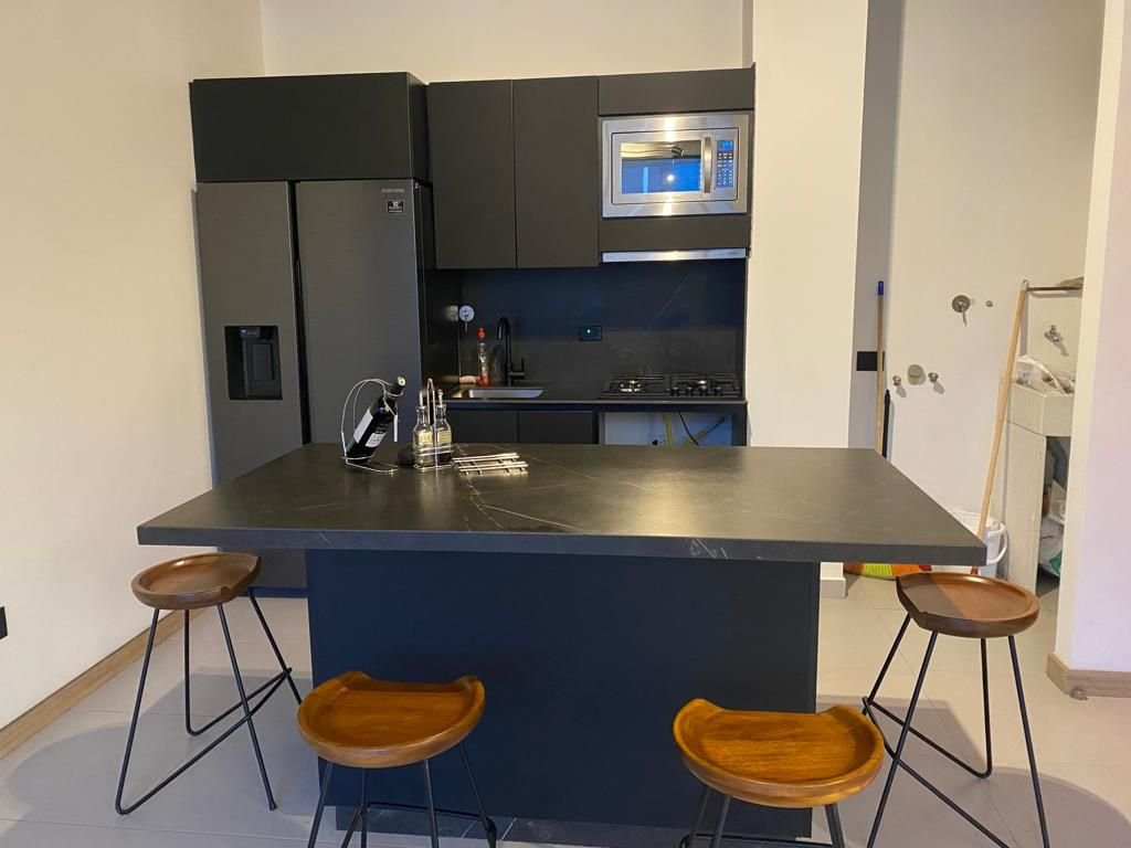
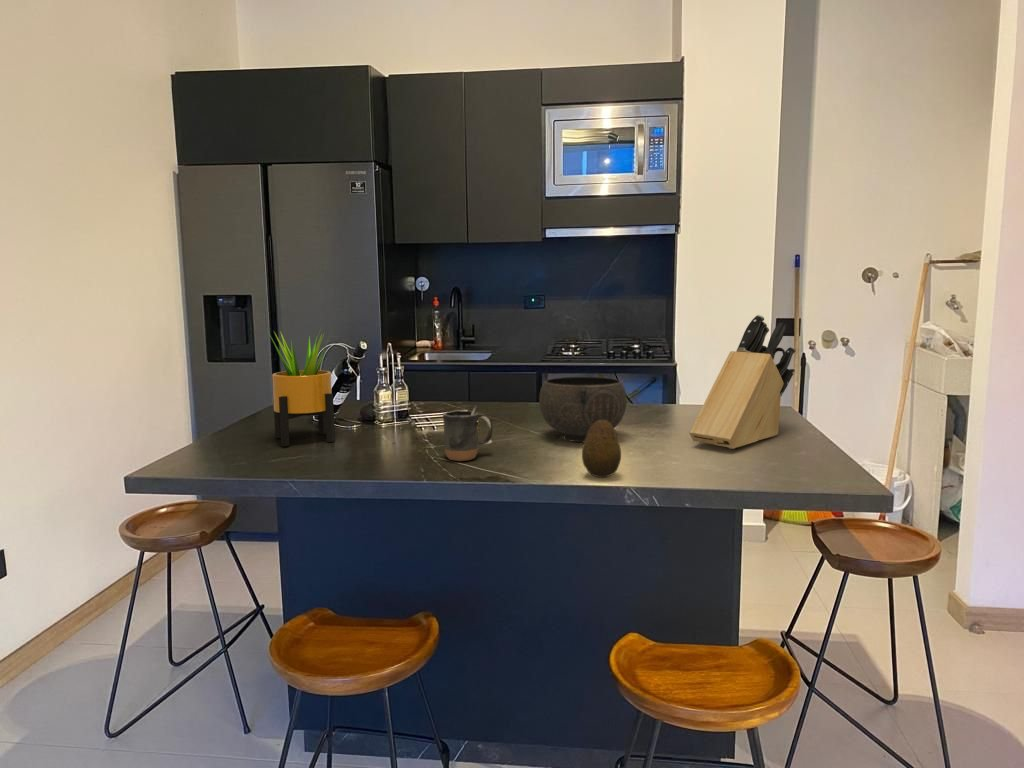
+ bowl [538,376,628,443]
+ fruit [581,420,622,478]
+ mug [442,405,494,462]
+ potted plant [266,326,336,447]
+ knife block [689,314,797,450]
